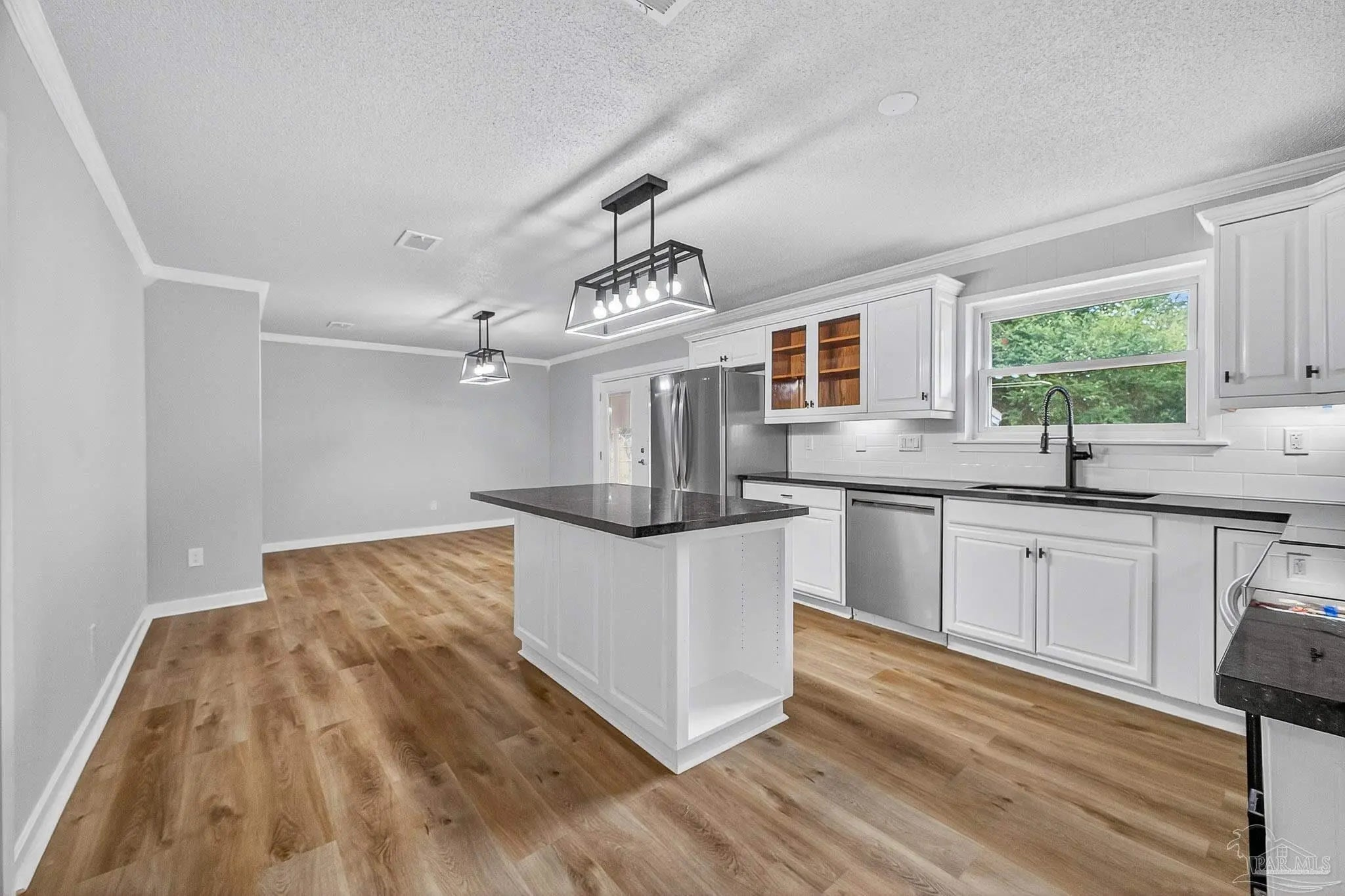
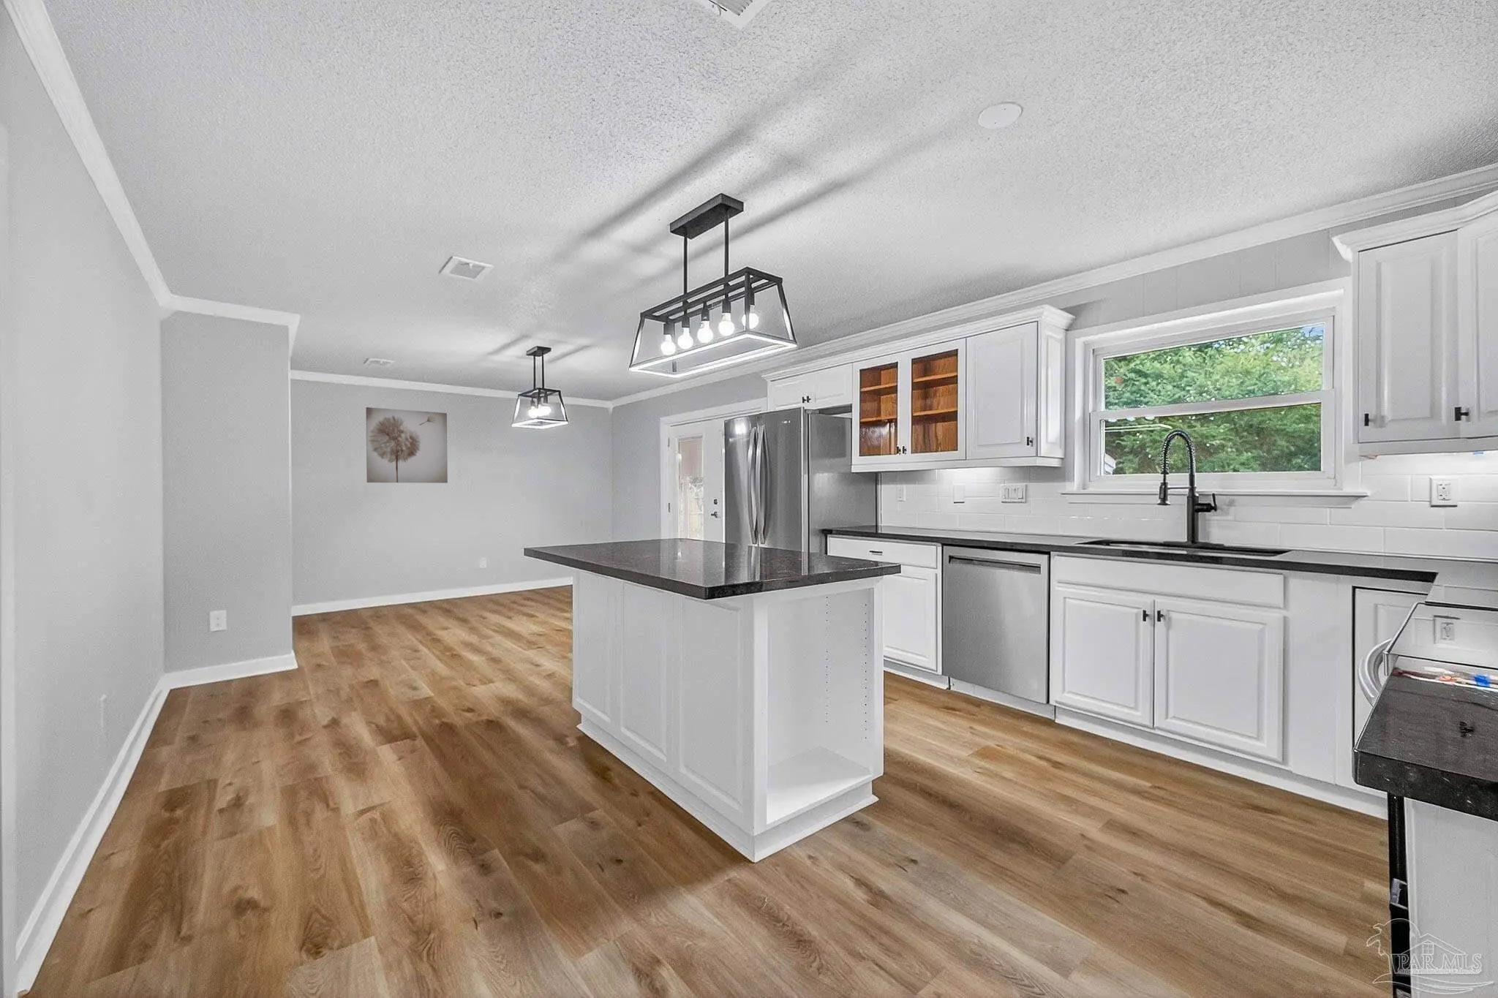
+ wall art [365,407,449,485]
